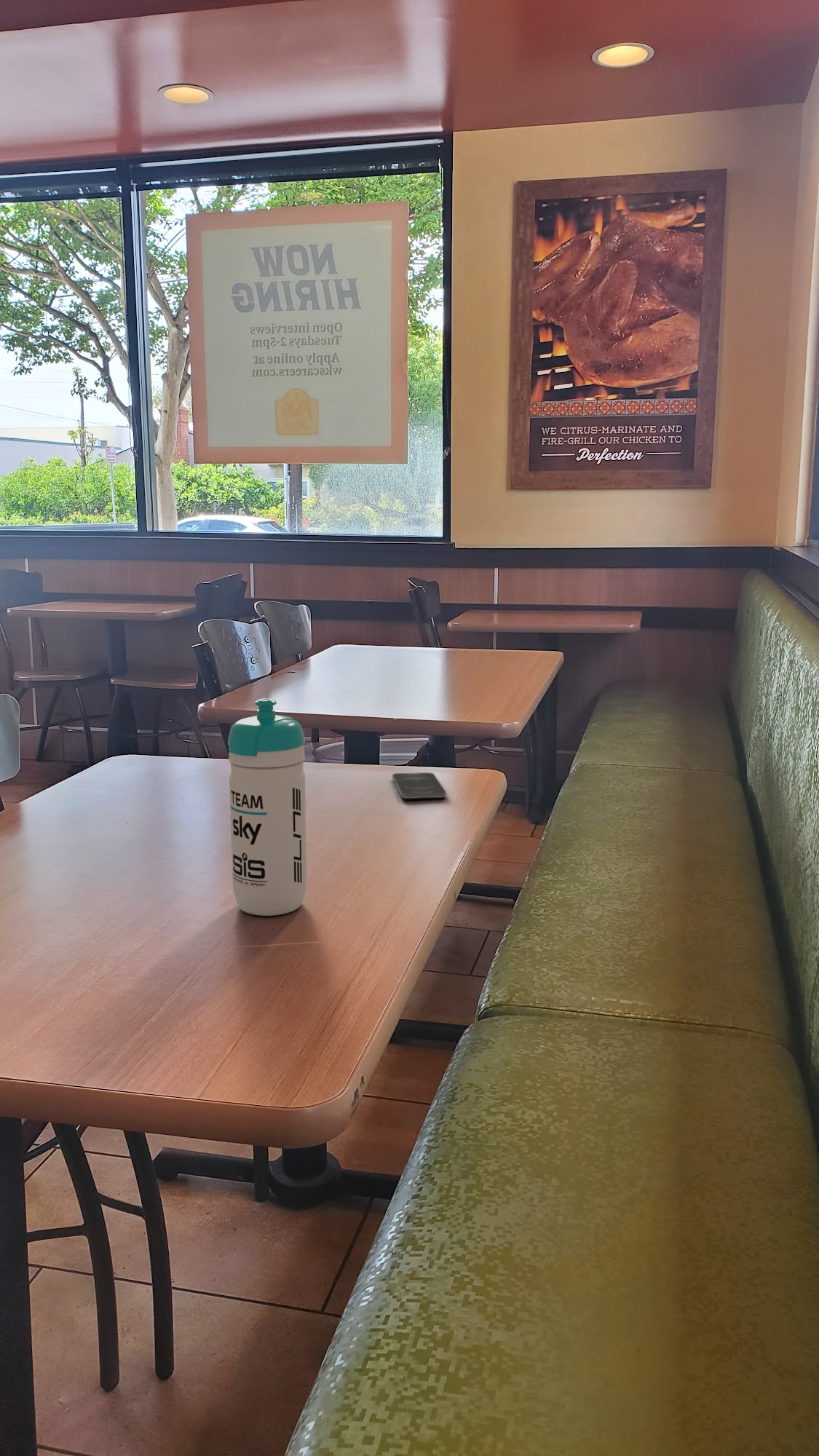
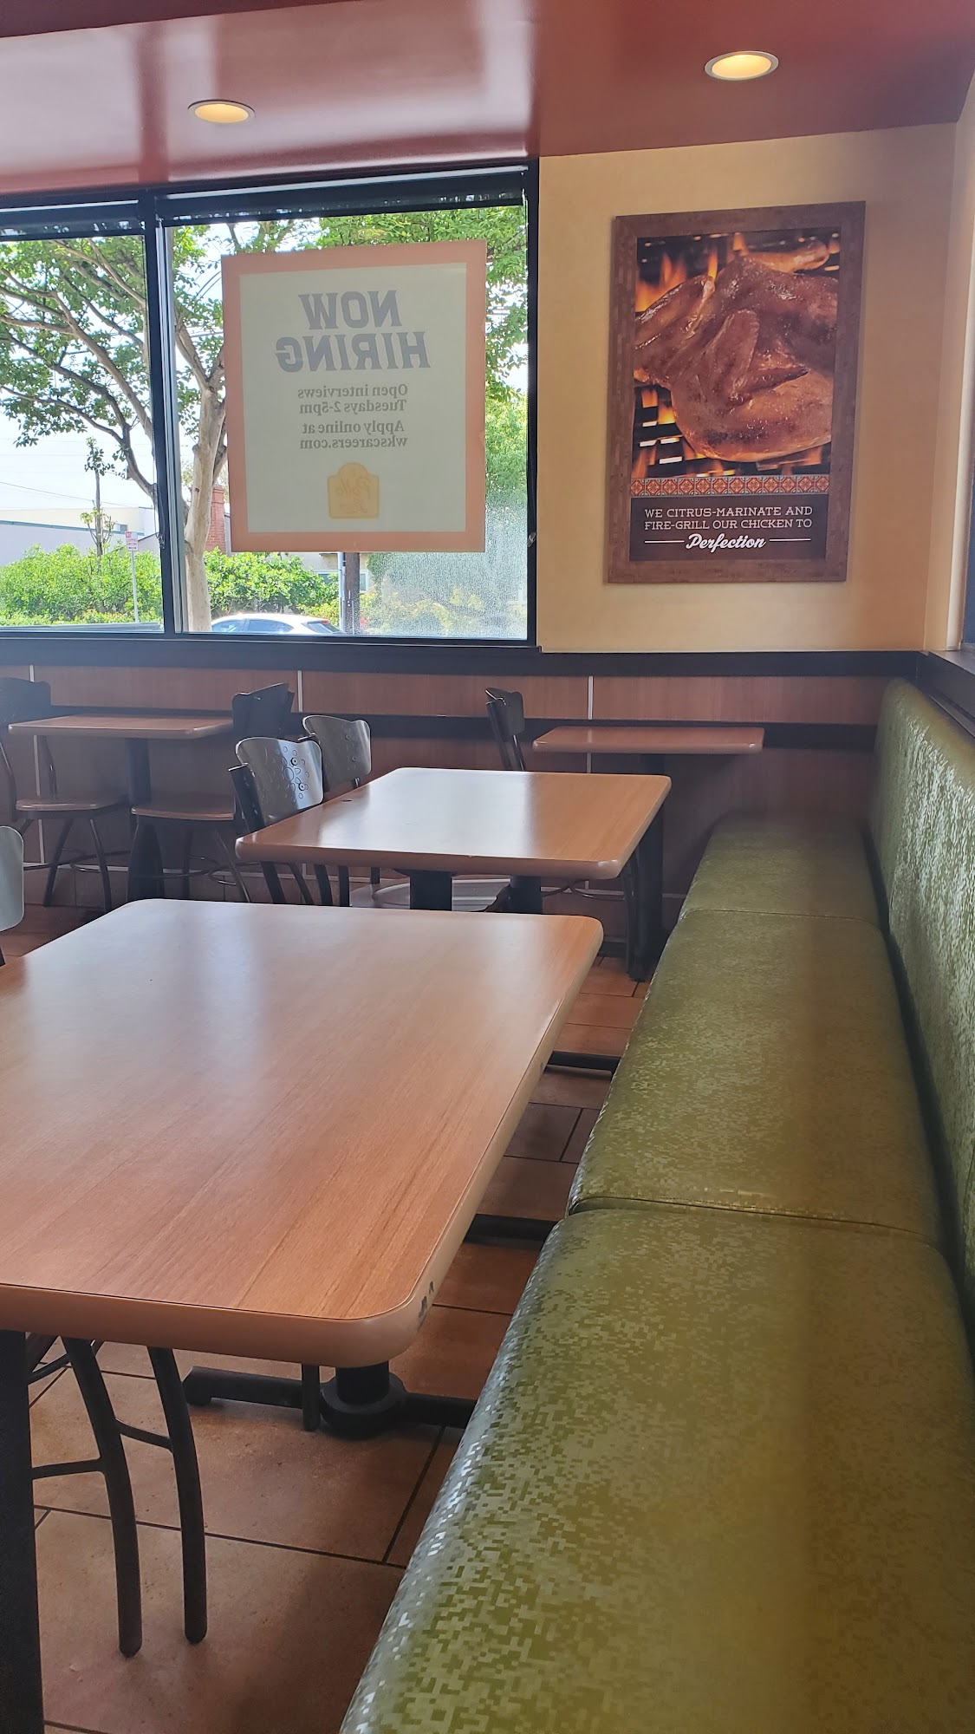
- smartphone [392,772,447,799]
- water bottle [227,697,307,917]
